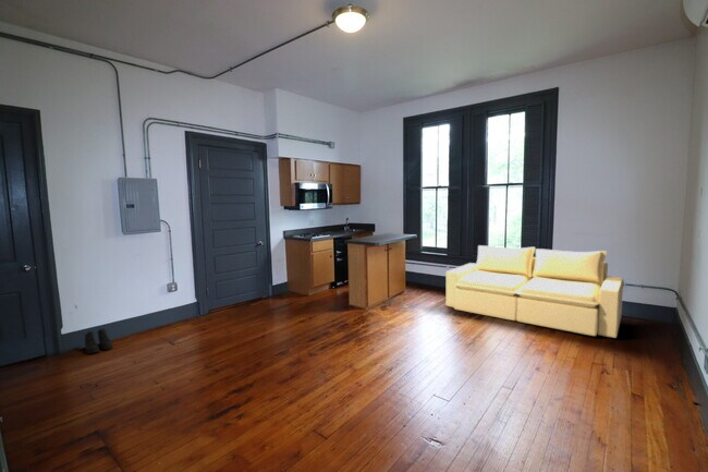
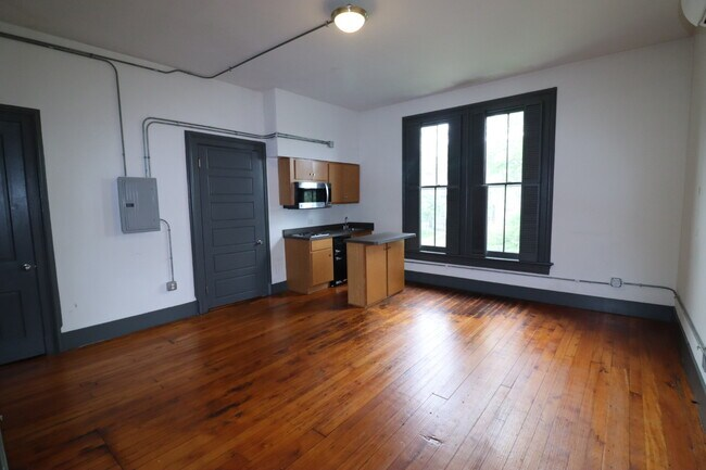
- boots [84,327,114,354]
- sofa [445,244,624,339]
